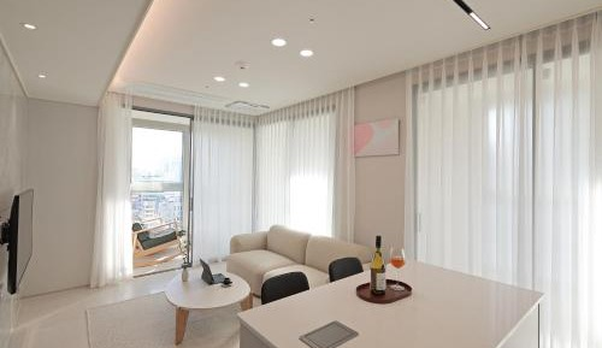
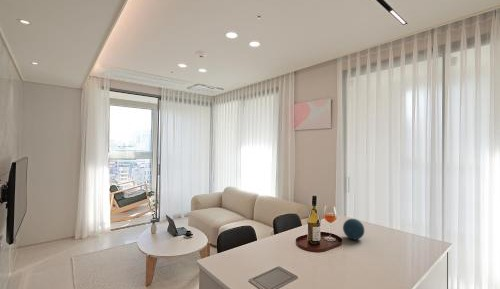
+ decorative orb [342,218,365,241]
